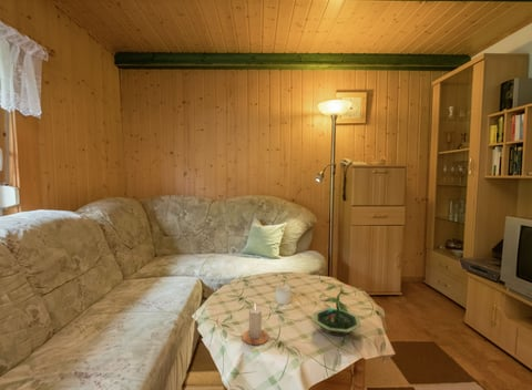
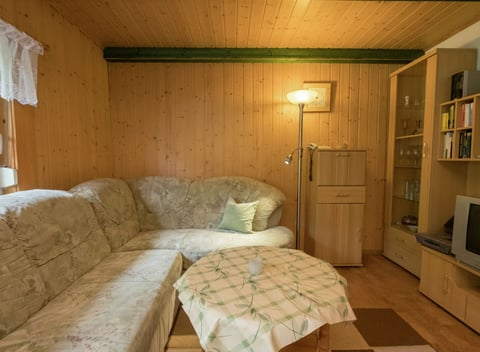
- candle [241,305,269,346]
- terrarium [313,284,362,337]
